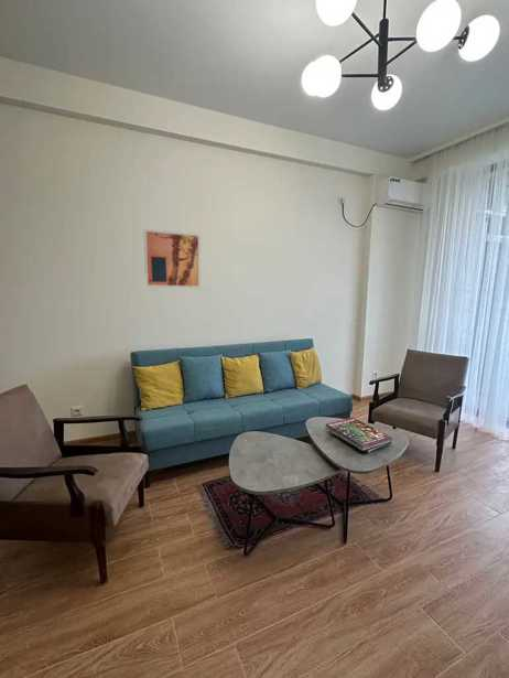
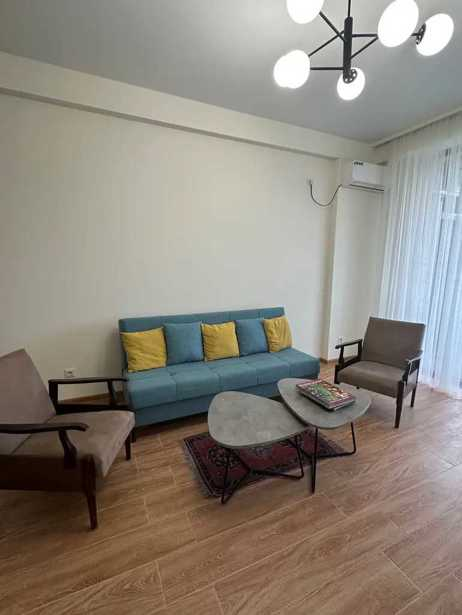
- wall art [142,228,202,290]
